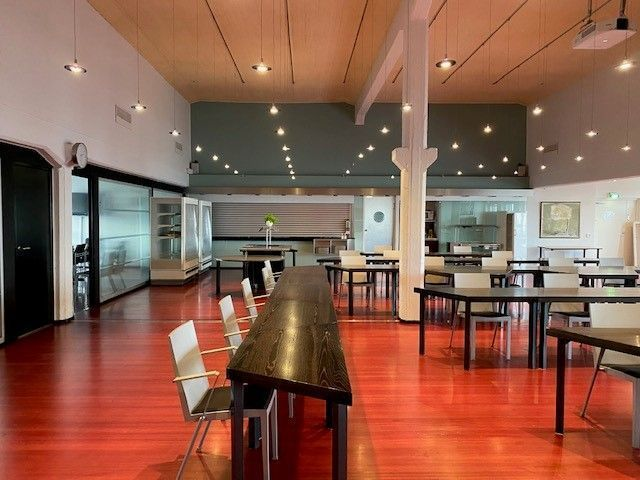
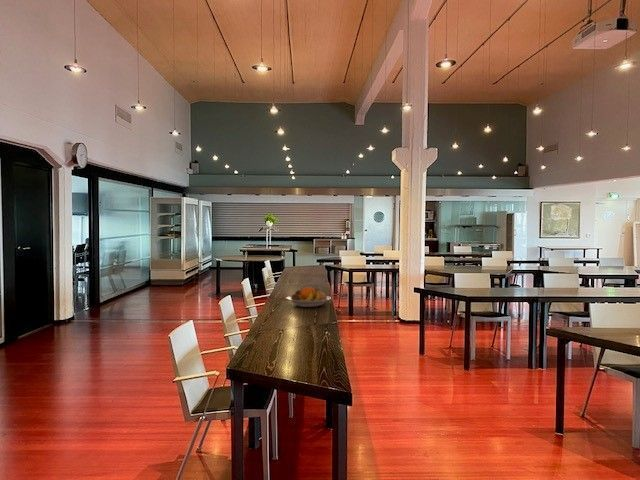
+ fruit bowl [285,286,332,308]
